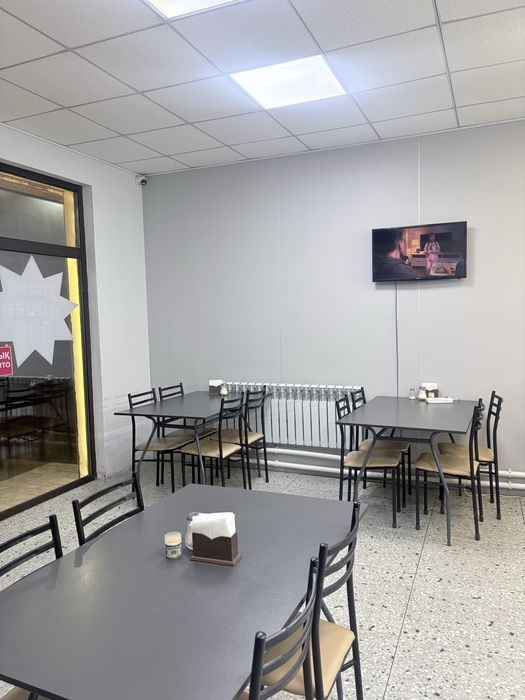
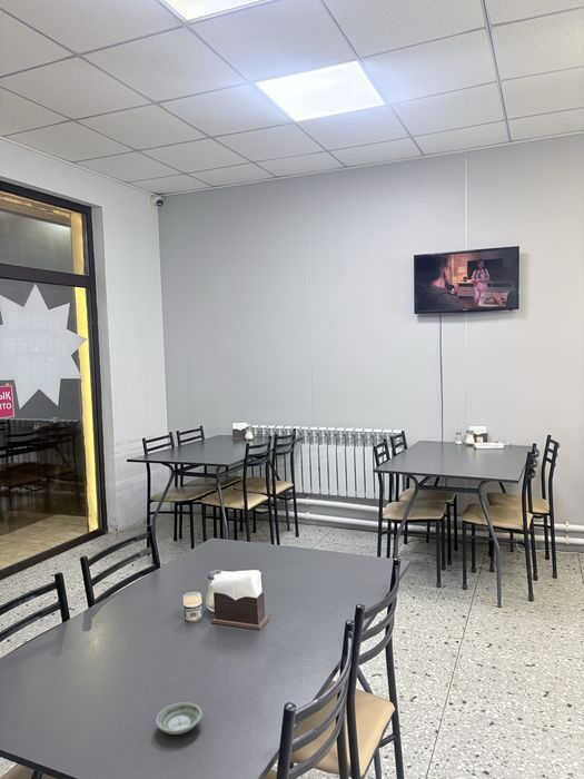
+ saucer [155,701,204,736]
